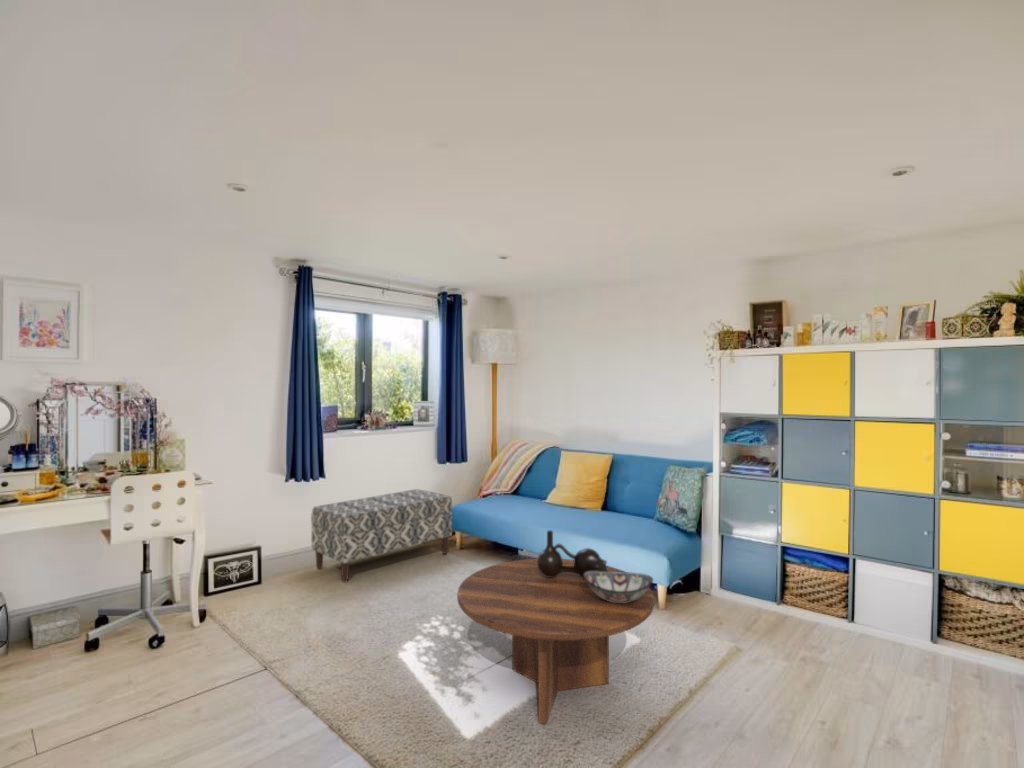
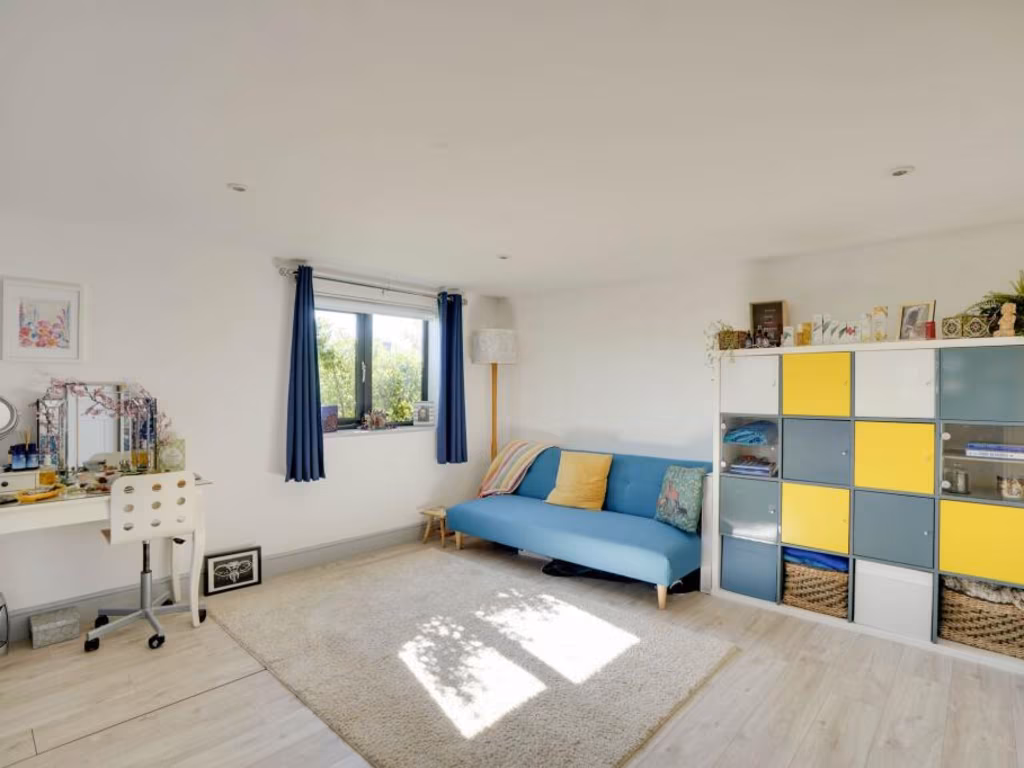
- bench [310,488,453,584]
- ceramic bowl [584,571,654,603]
- decorative vase [537,529,608,578]
- coffee table [456,558,655,725]
